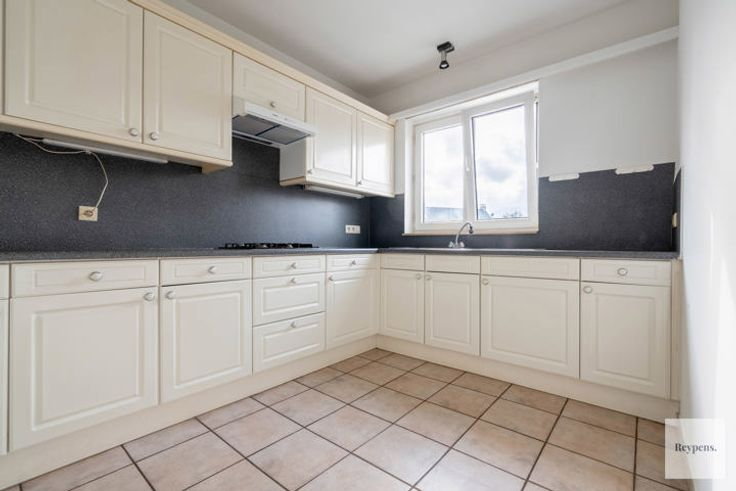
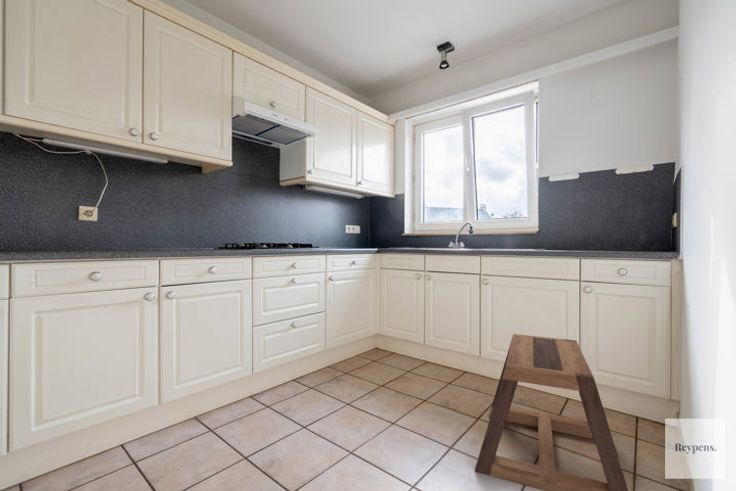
+ stool [474,333,629,491]
